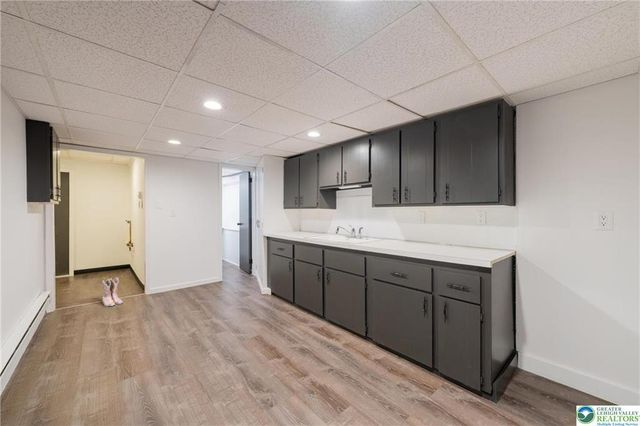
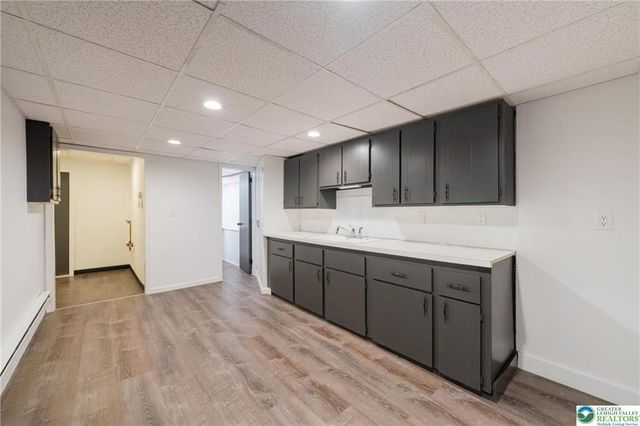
- boots [101,277,124,307]
